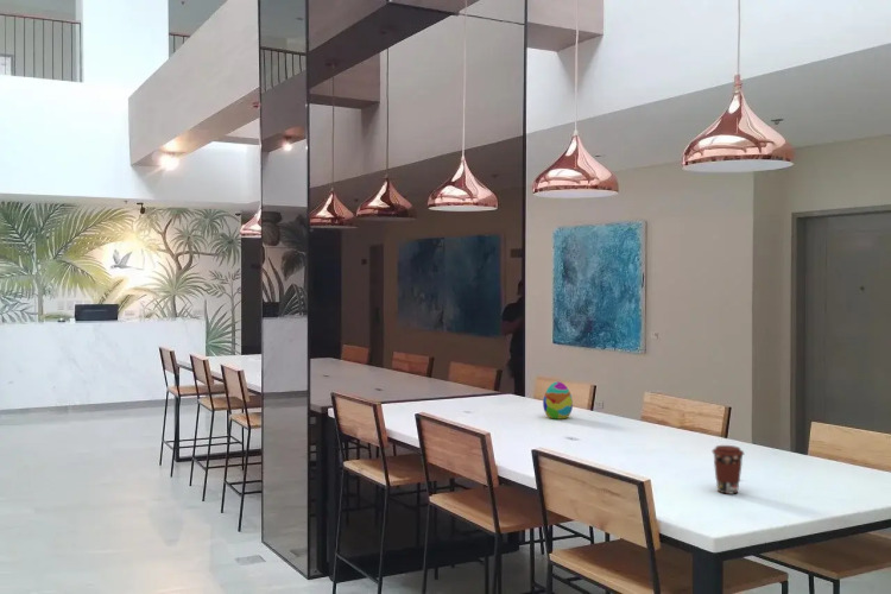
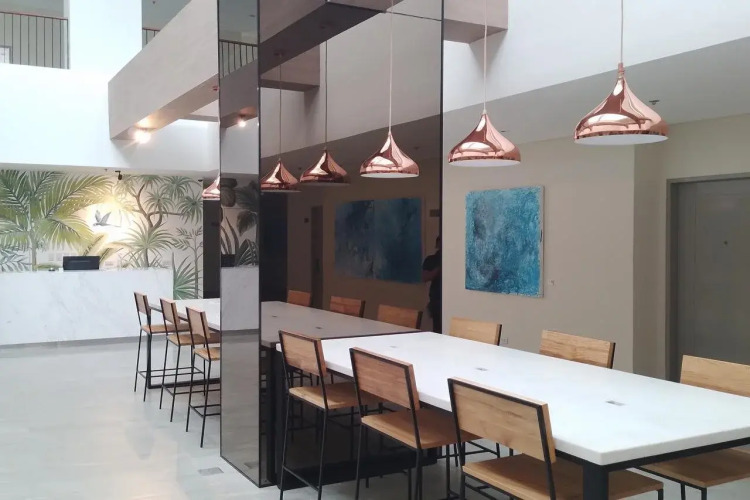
- coffee cup [710,444,745,495]
- decorative egg [542,380,574,421]
